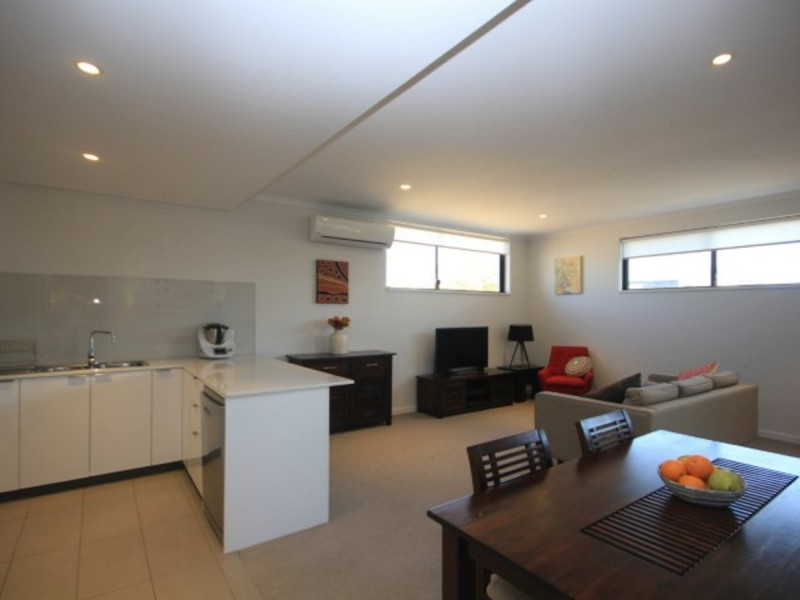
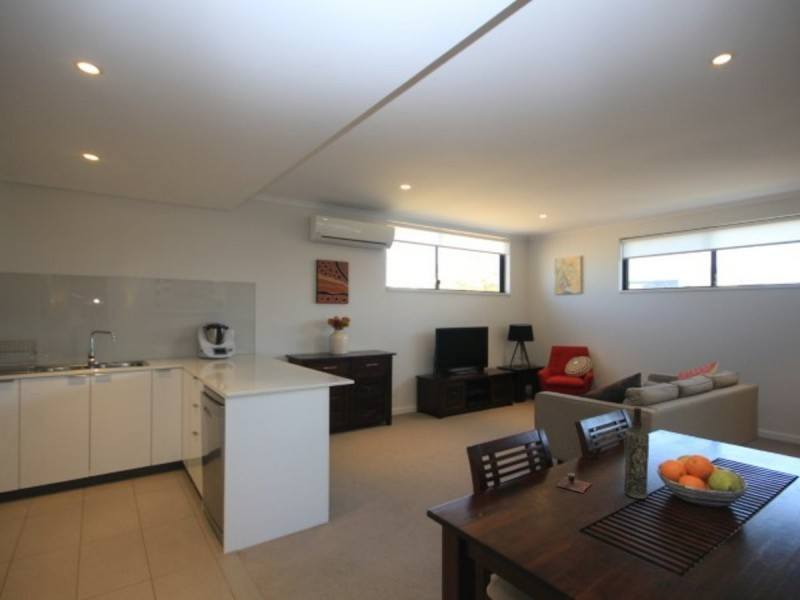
+ cup [555,472,592,494]
+ bottle [623,405,650,500]
